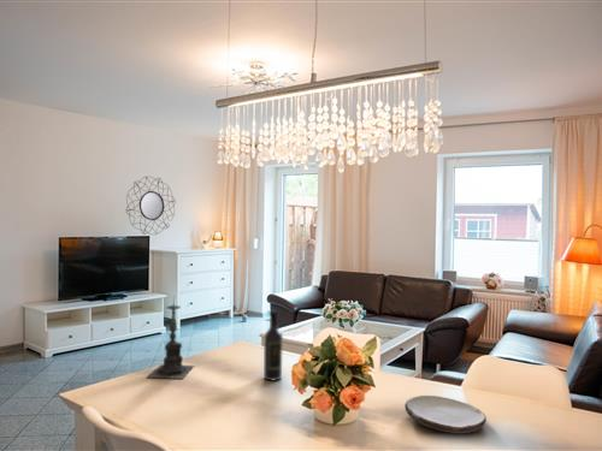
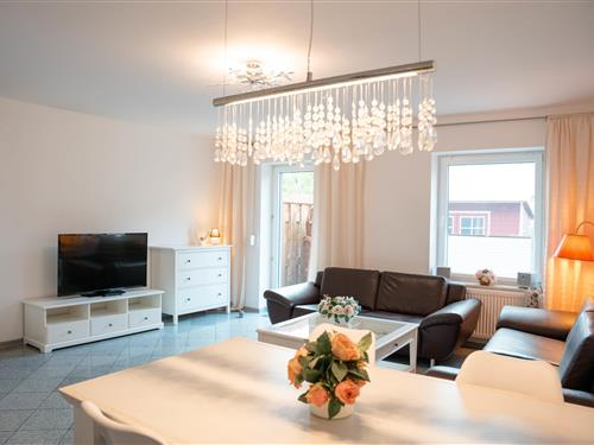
- plate [403,394,488,434]
- home mirror [125,176,177,236]
- wine bottle [262,309,284,381]
- candle holder [146,295,195,380]
